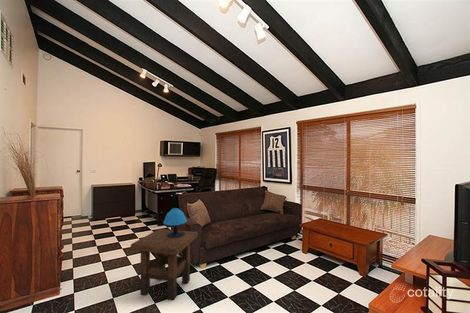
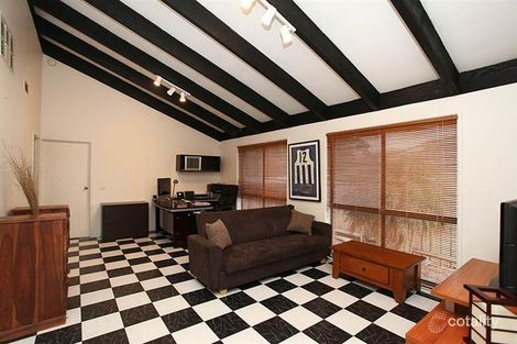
- table lamp [162,207,188,238]
- side table [130,228,199,301]
